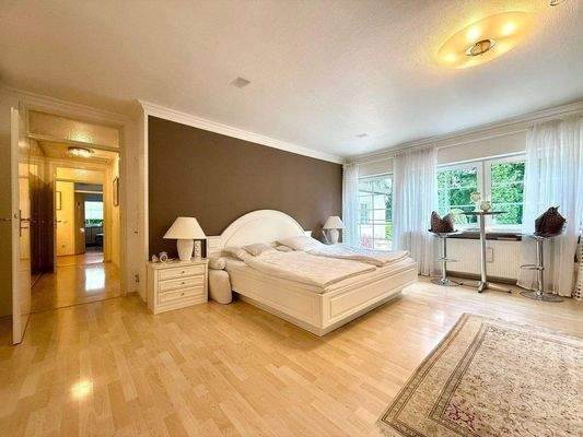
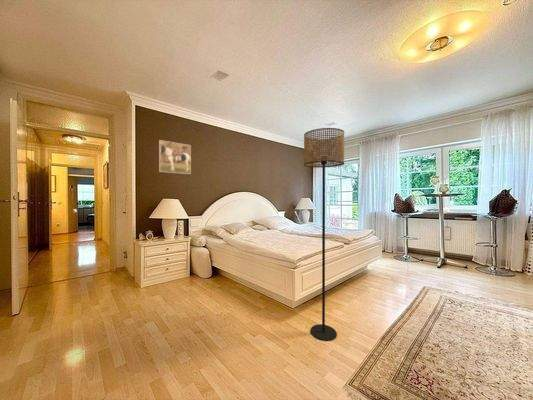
+ floor lamp [303,127,345,342]
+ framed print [158,139,192,175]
